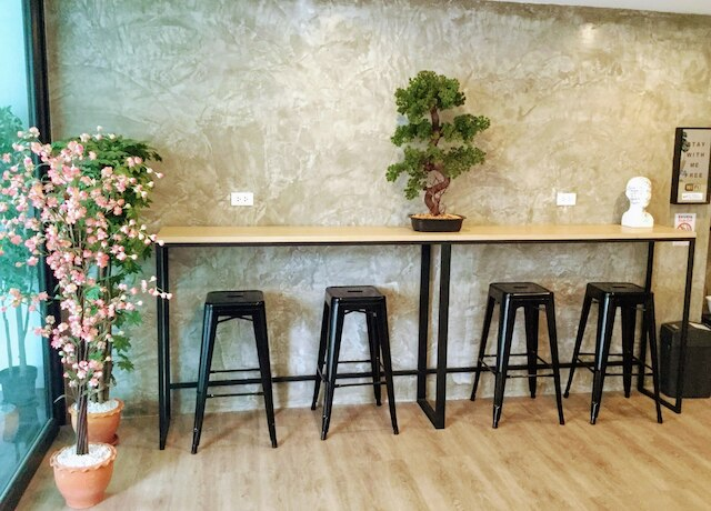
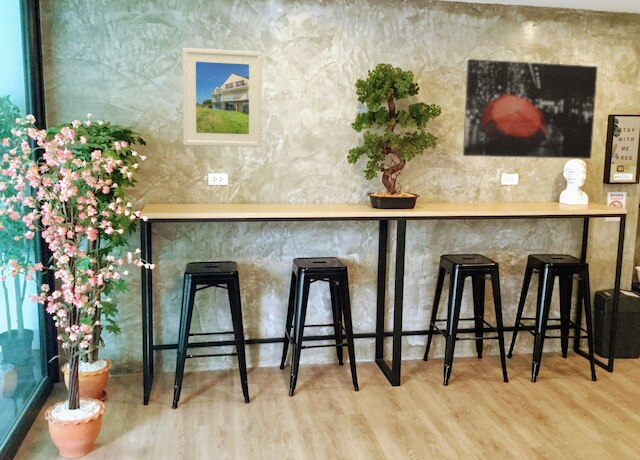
+ wall art [462,58,598,160]
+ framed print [182,47,263,148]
